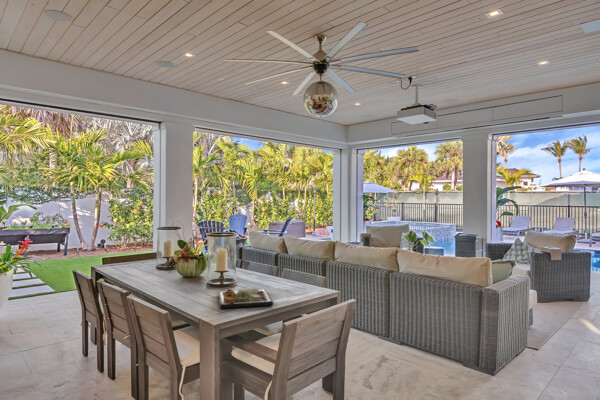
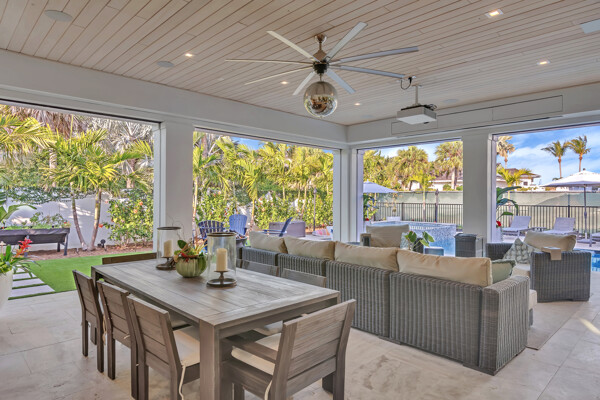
- dinner plate [218,287,274,310]
